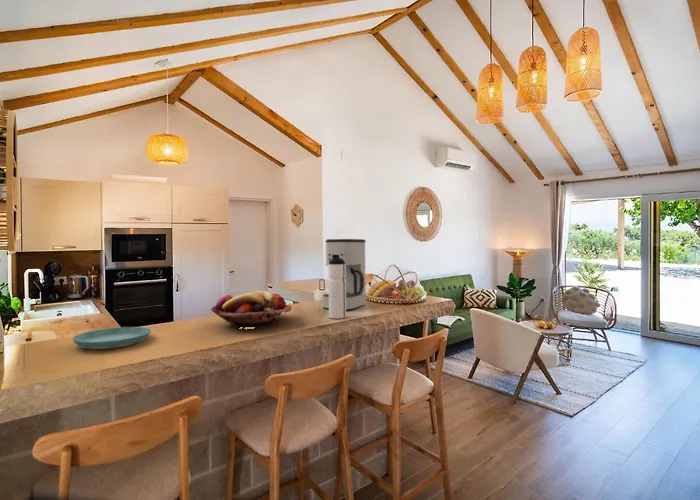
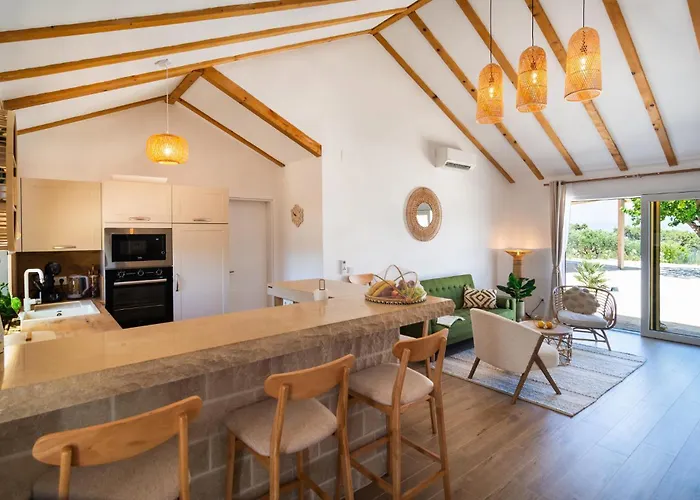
- water bottle [327,256,347,320]
- coffee maker [322,238,367,311]
- fruit basket [210,290,293,327]
- saucer [71,326,152,350]
